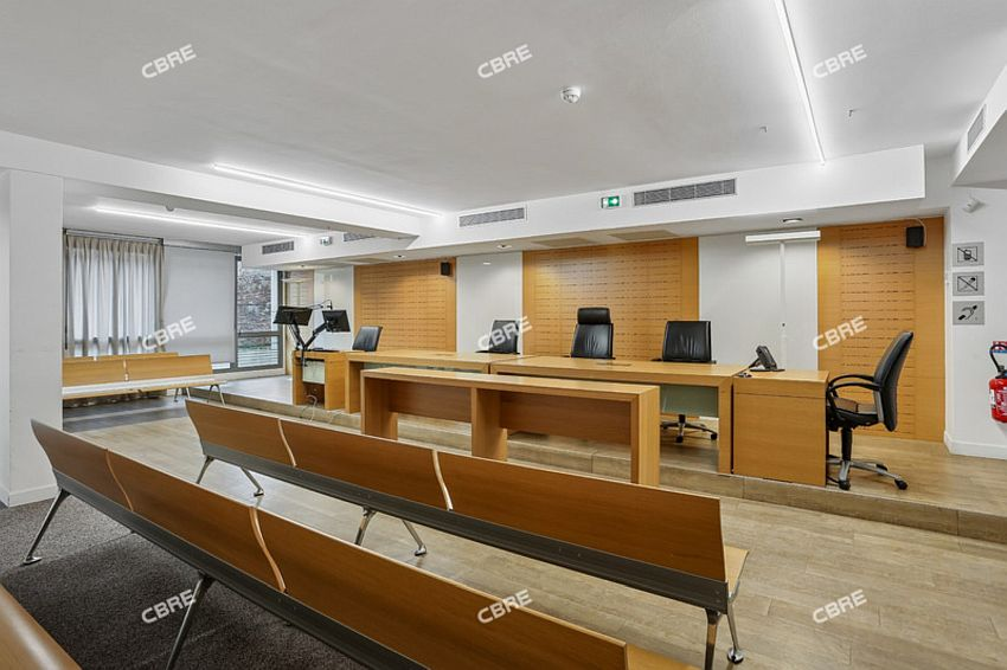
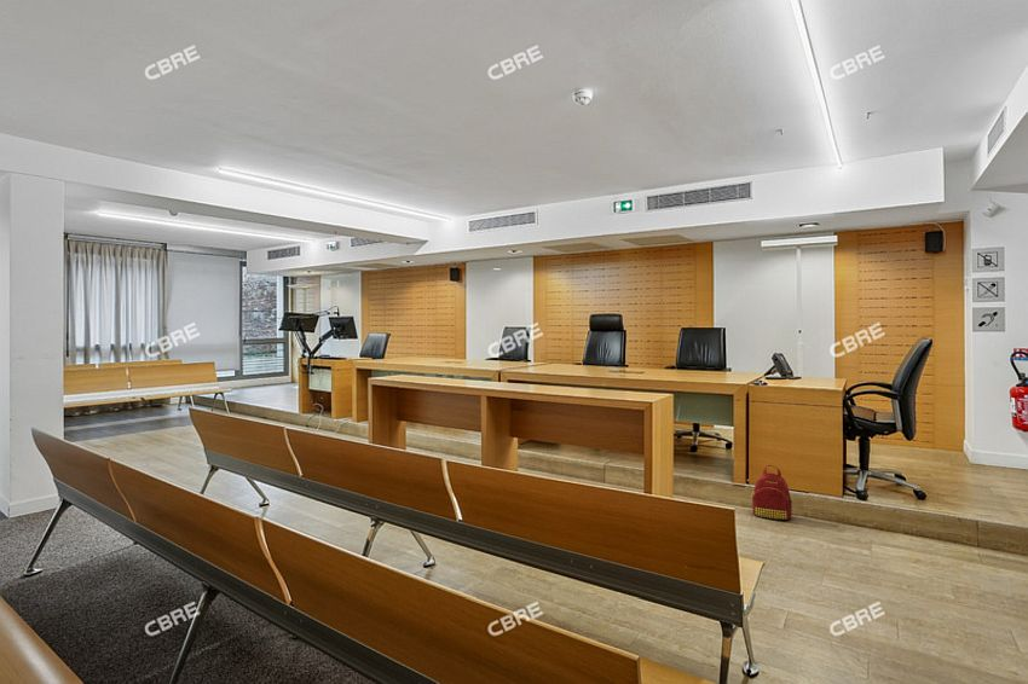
+ backpack [750,464,793,522]
